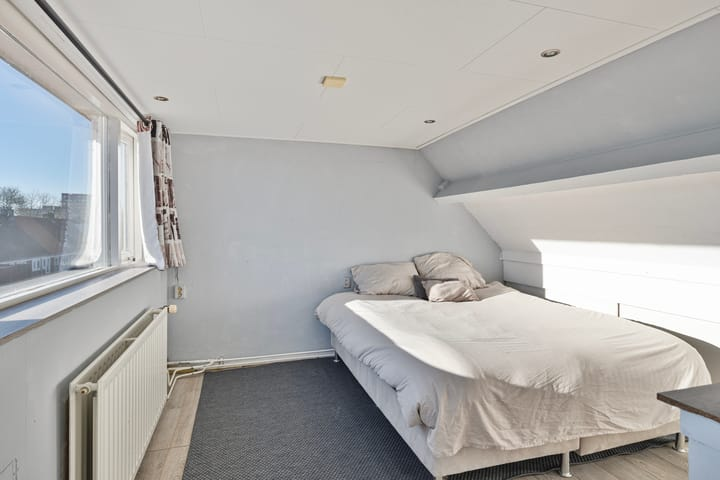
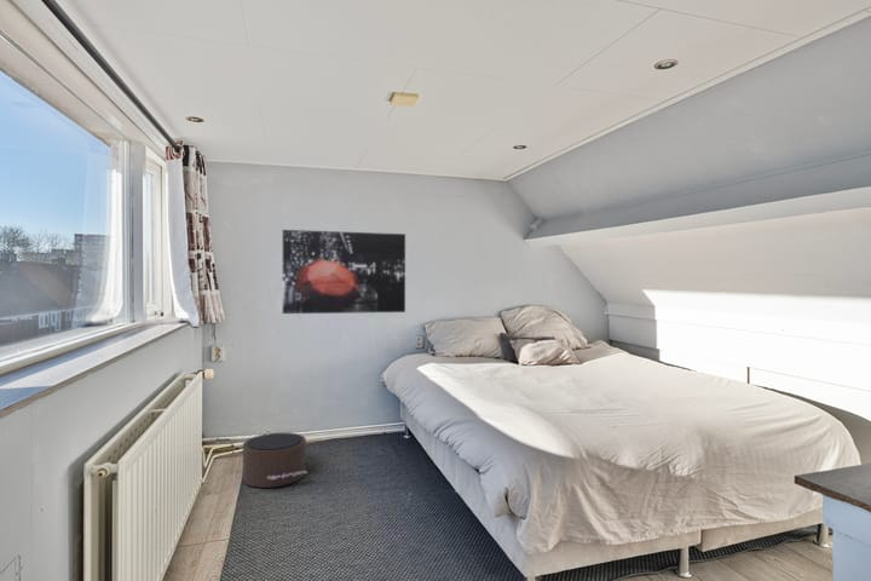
+ wall art [282,229,406,315]
+ pouf [242,432,308,489]
